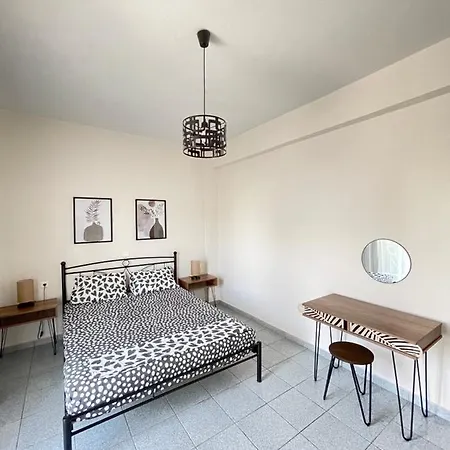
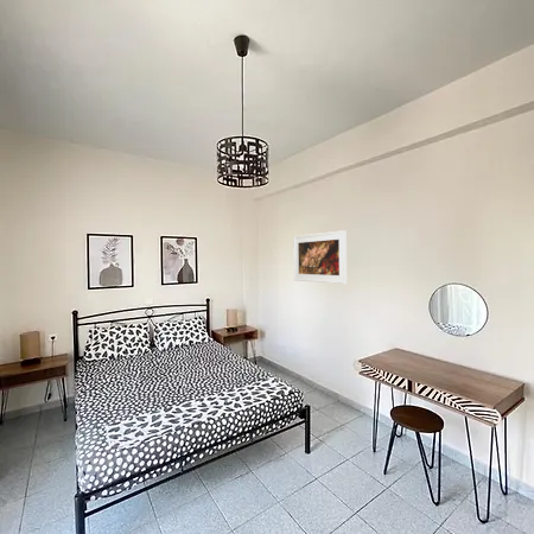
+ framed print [292,229,348,285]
